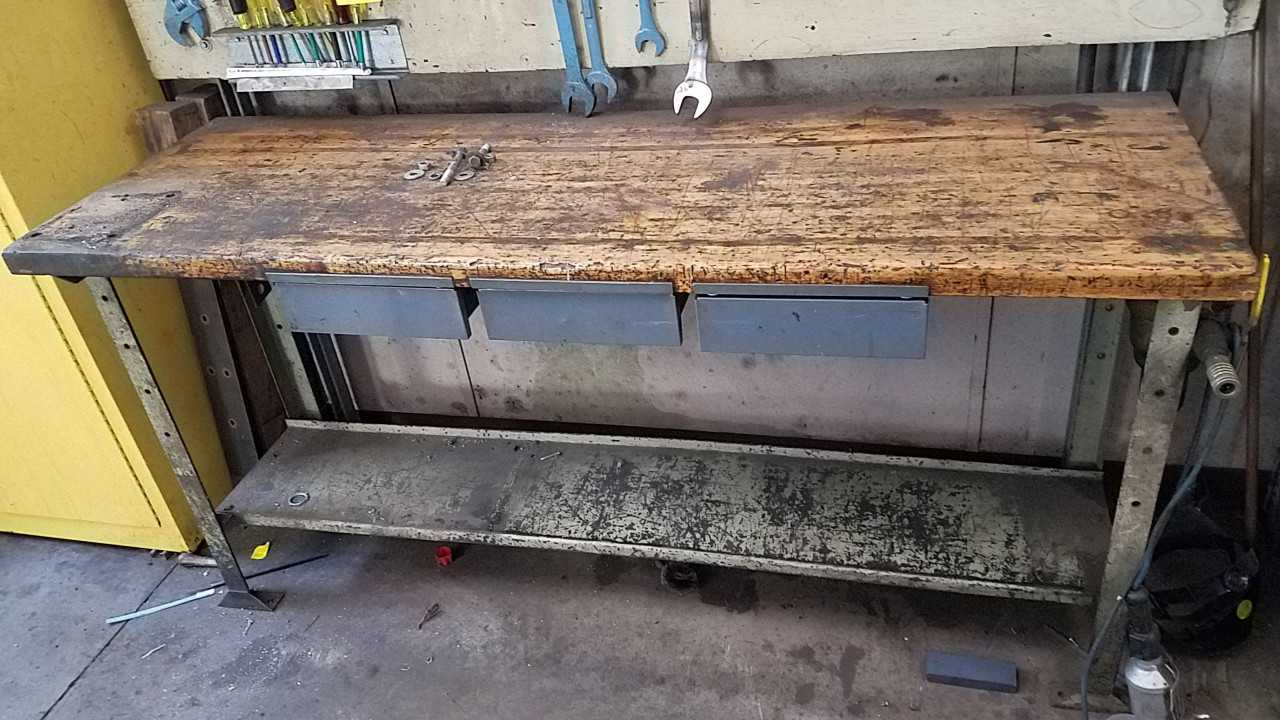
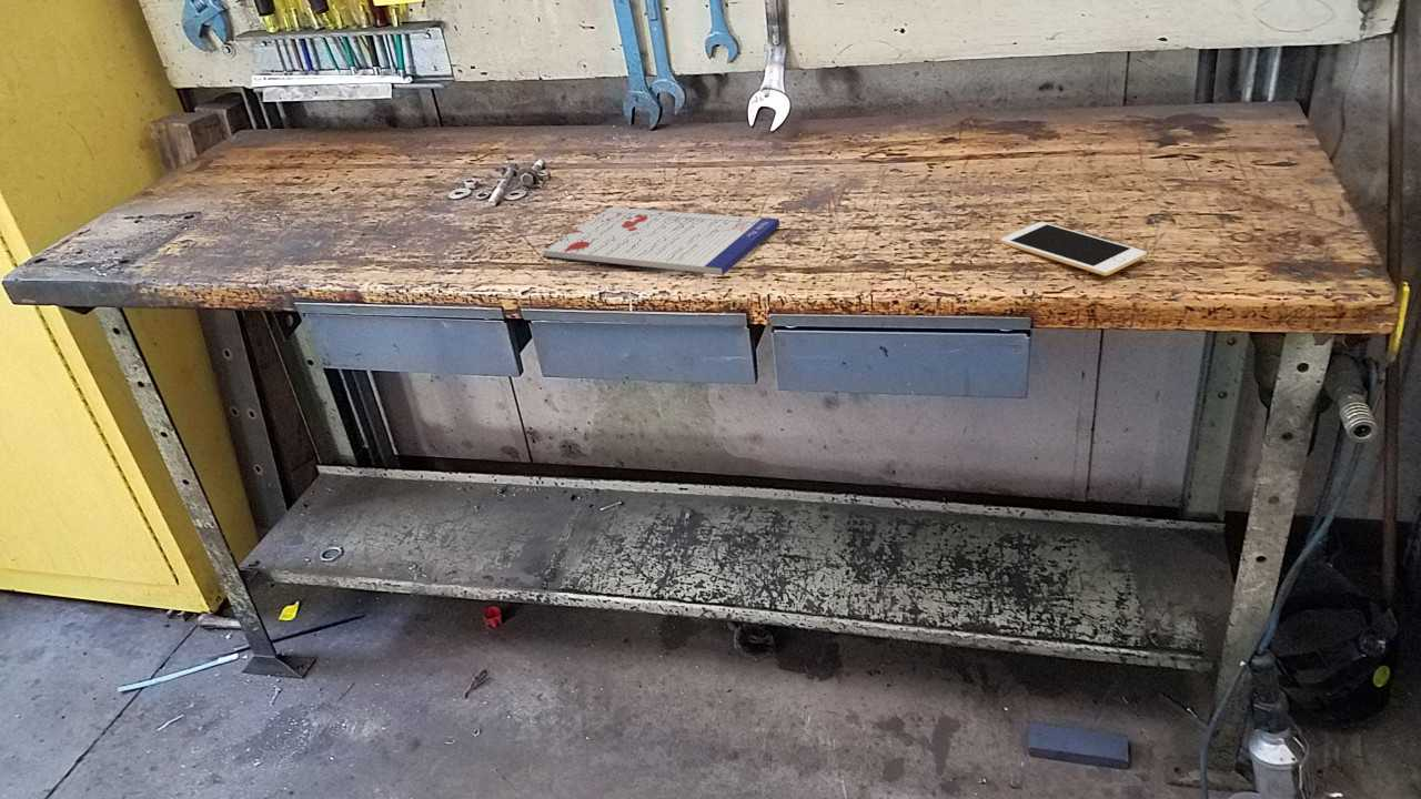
+ notepad [542,206,780,276]
+ cell phone [999,221,1148,276]
